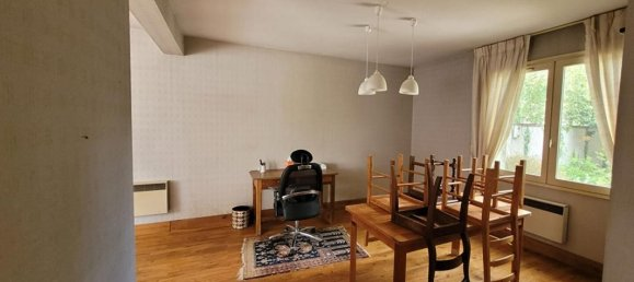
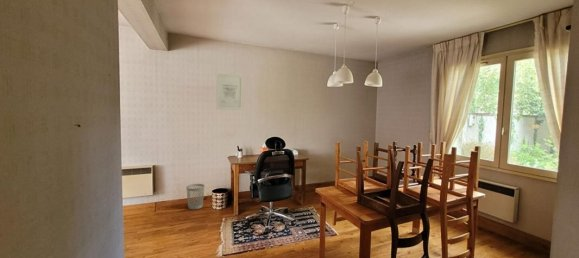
+ wall art [216,72,244,111]
+ wastebasket [185,183,206,210]
